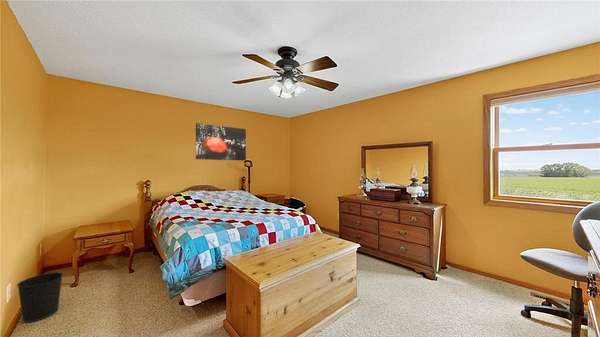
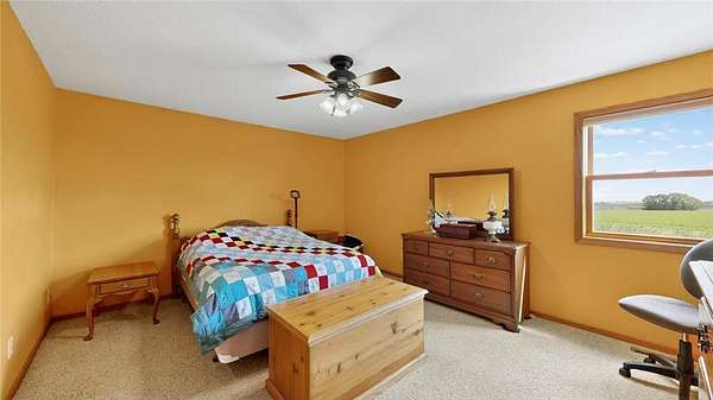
- wall art [195,122,247,162]
- wastebasket [16,271,64,323]
